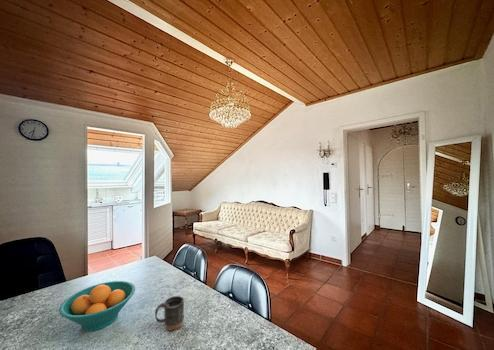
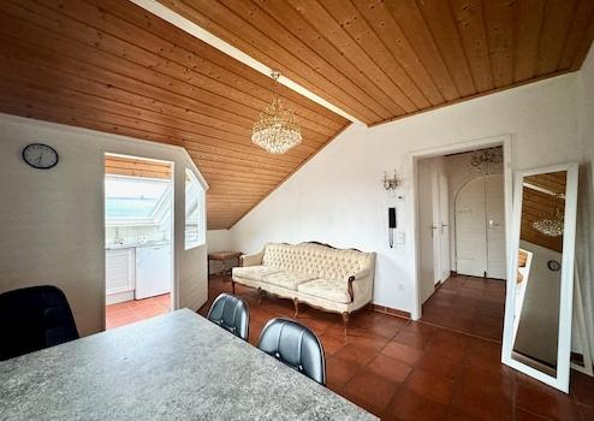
- mug [154,295,185,332]
- fruit bowl [58,280,136,332]
